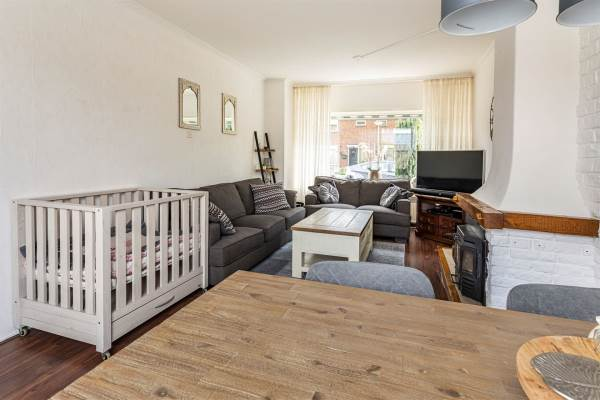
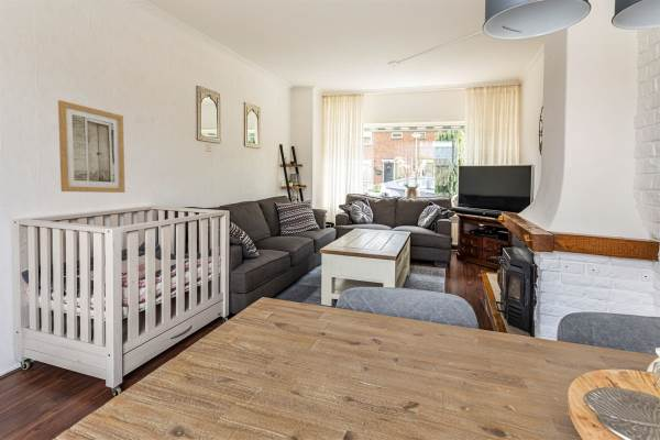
+ wall art [57,99,127,194]
